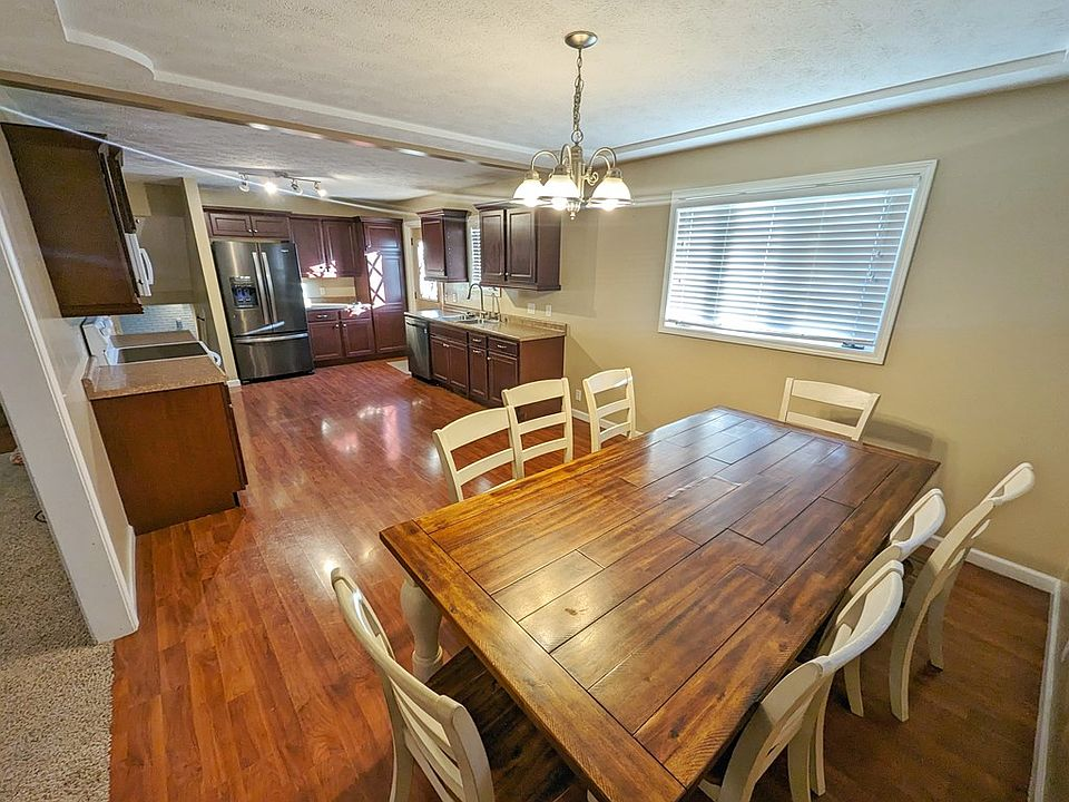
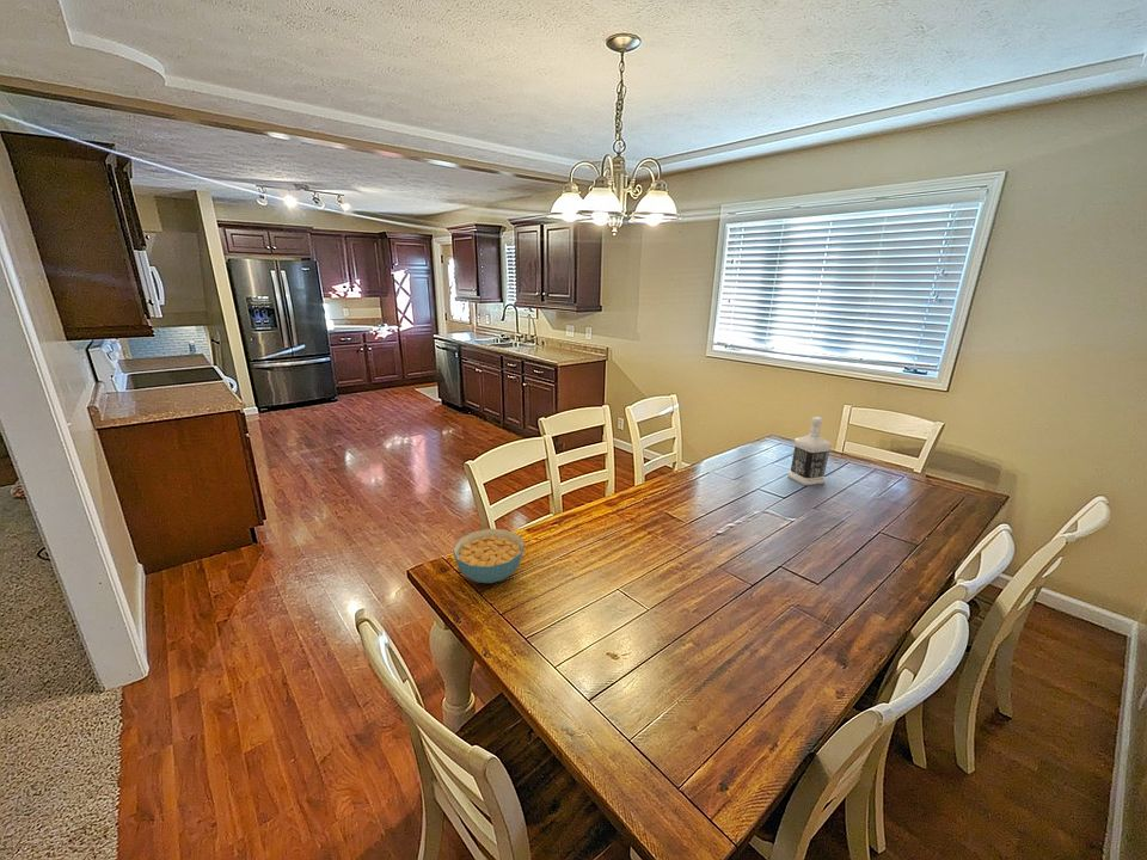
+ cereal bowl [452,528,526,584]
+ bottle [787,416,833,486]
